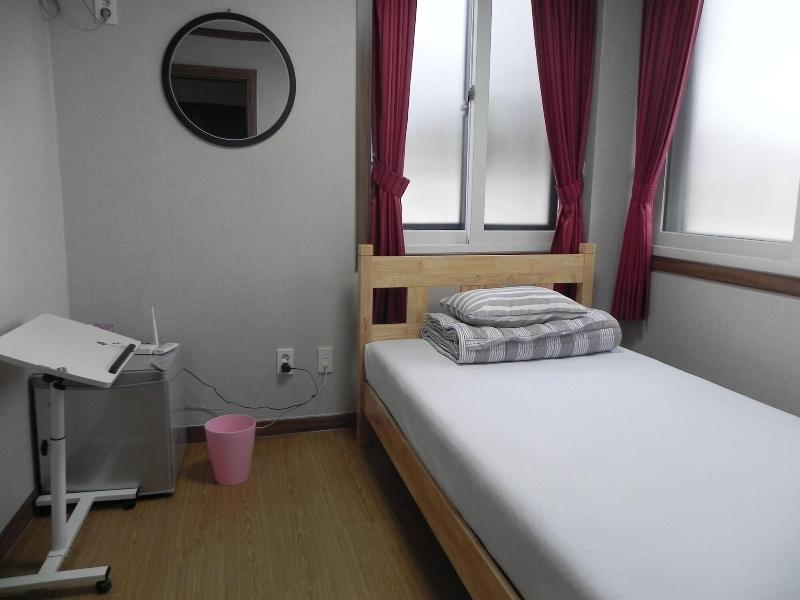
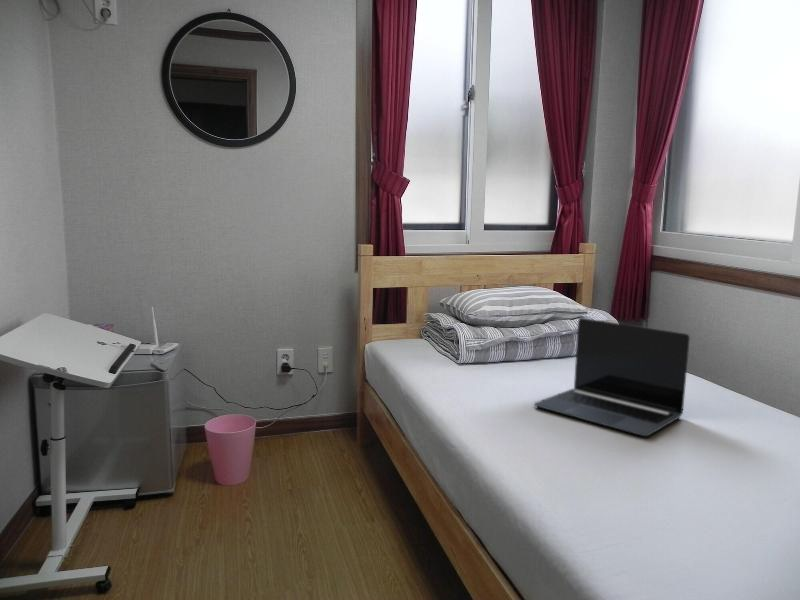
+ laptop [533,317,691,438]
